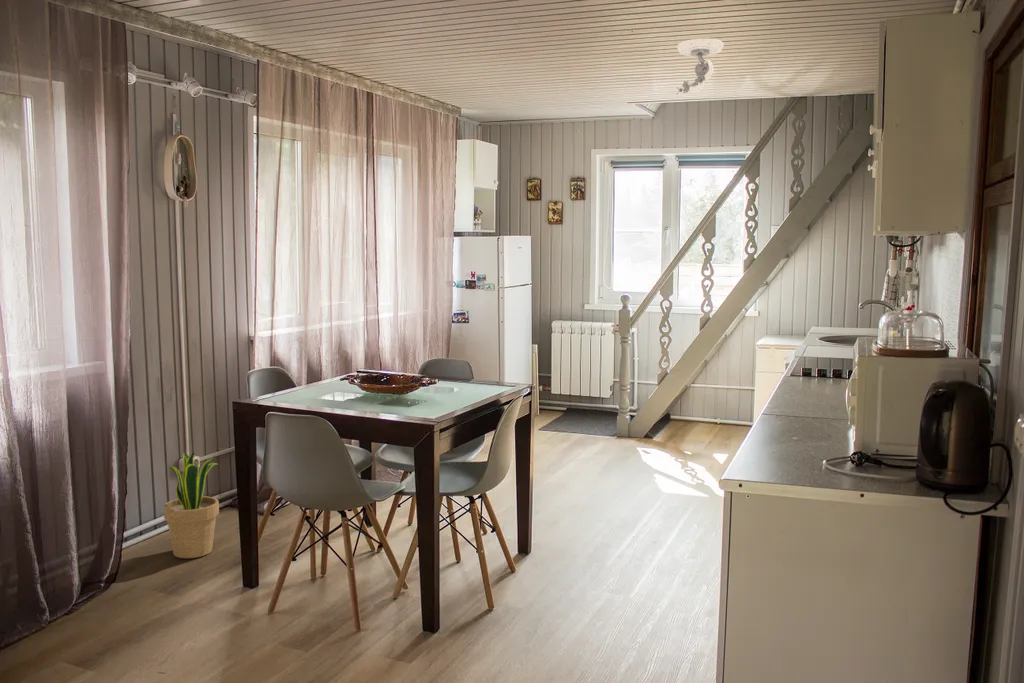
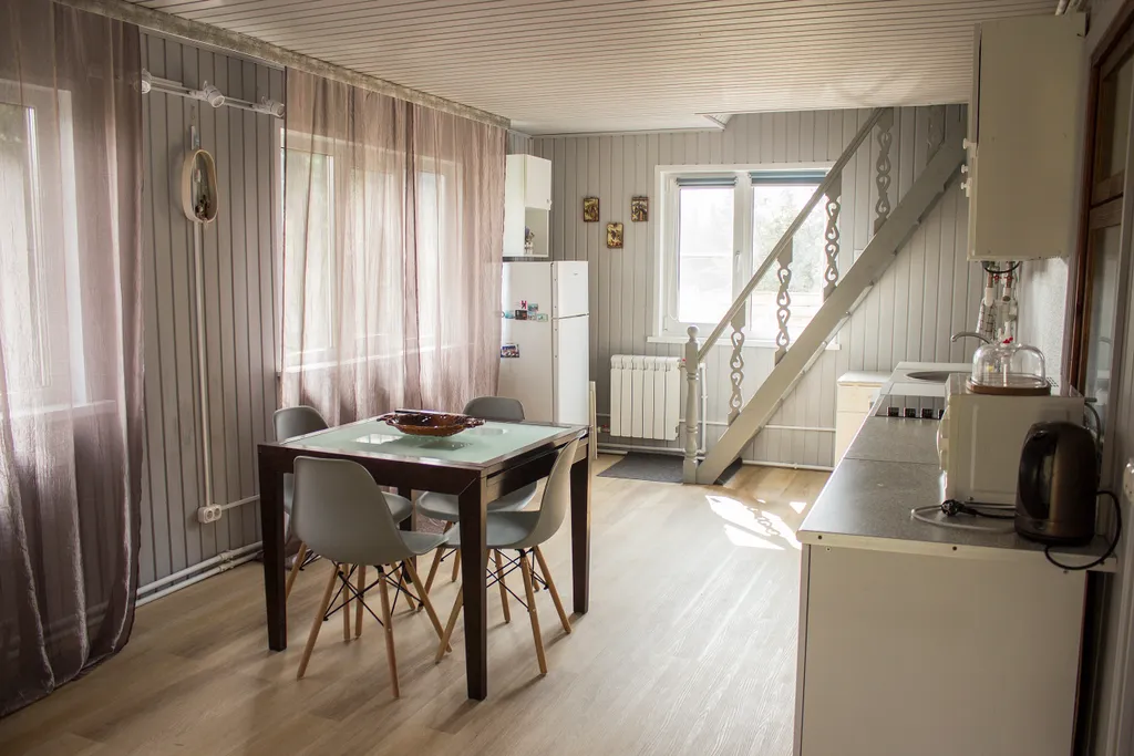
- security camera [676,37,725,96]
- potted plant [163,450,221,559]
